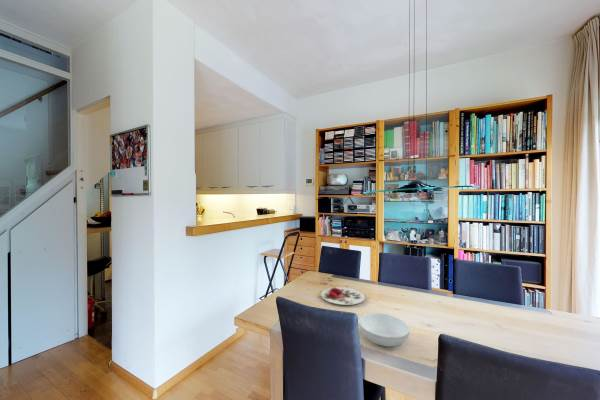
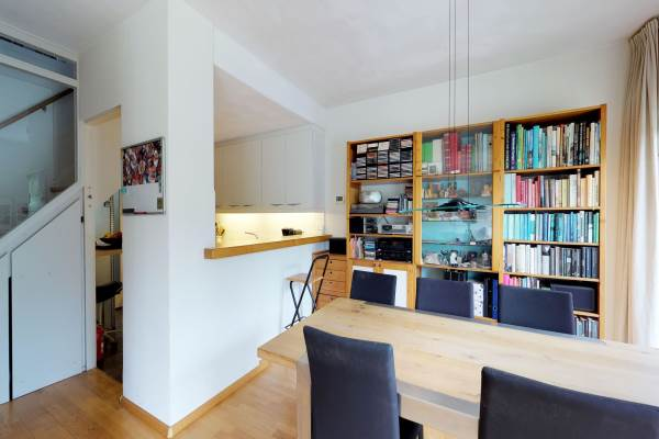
- plate [320,286,366,306]
- serving bowl [358,312,411,348]
